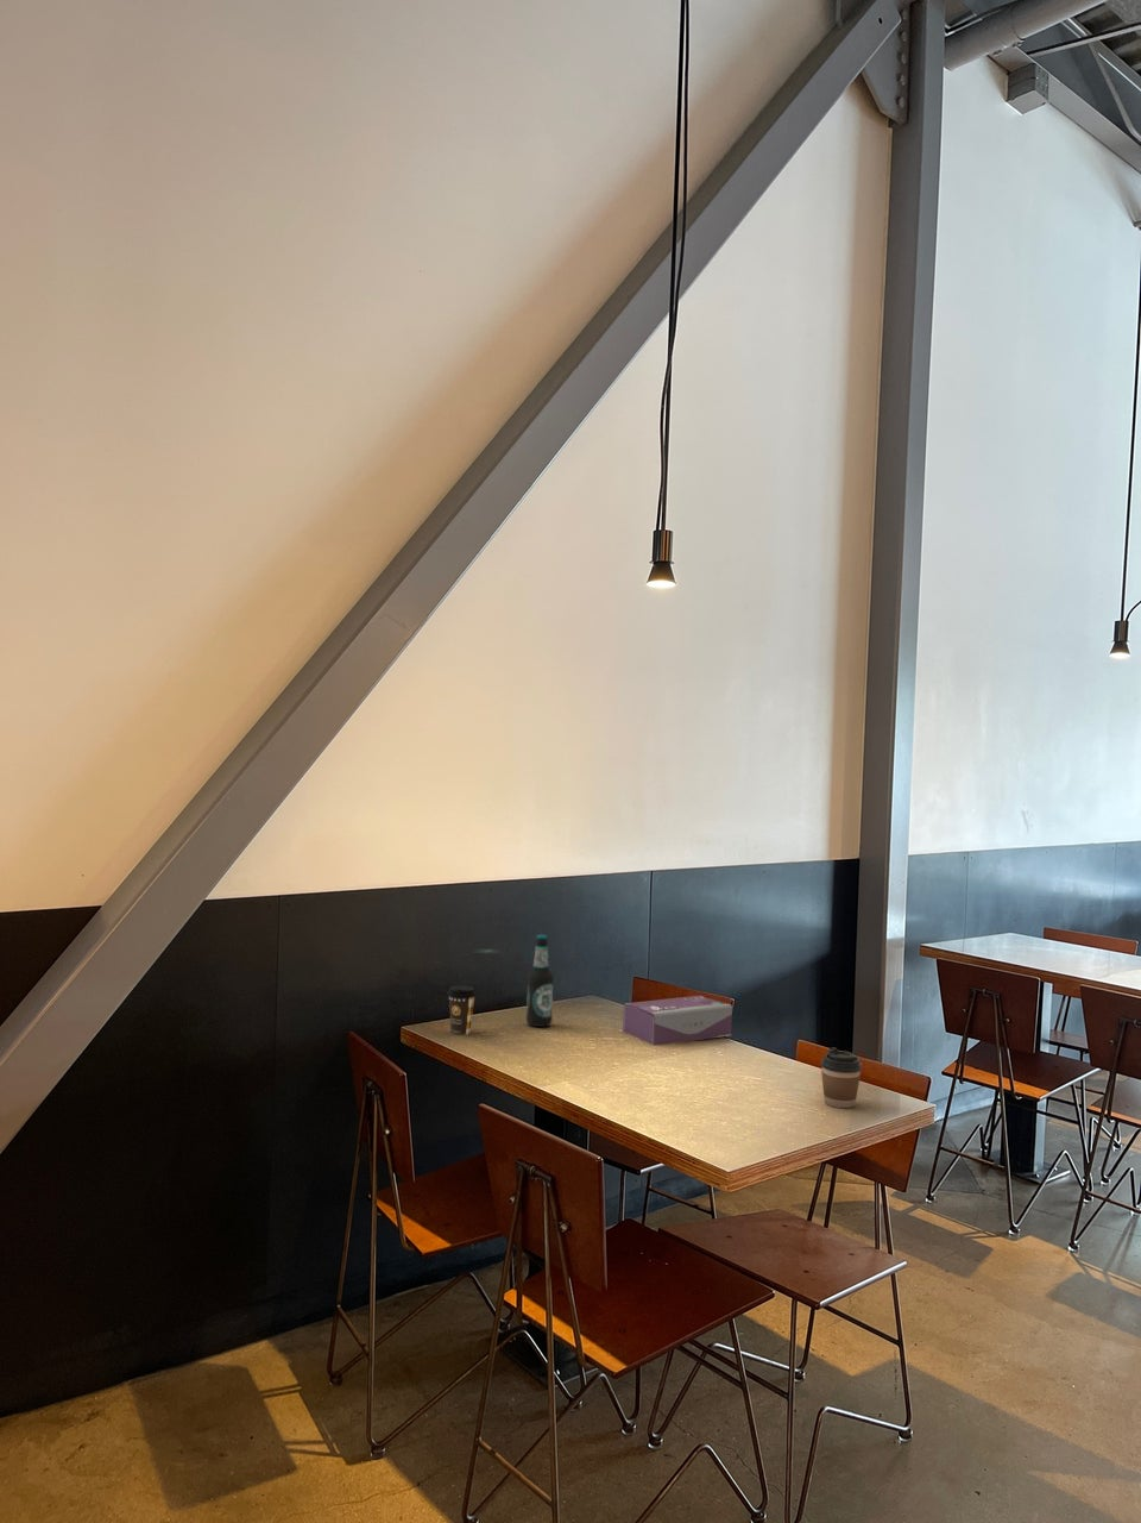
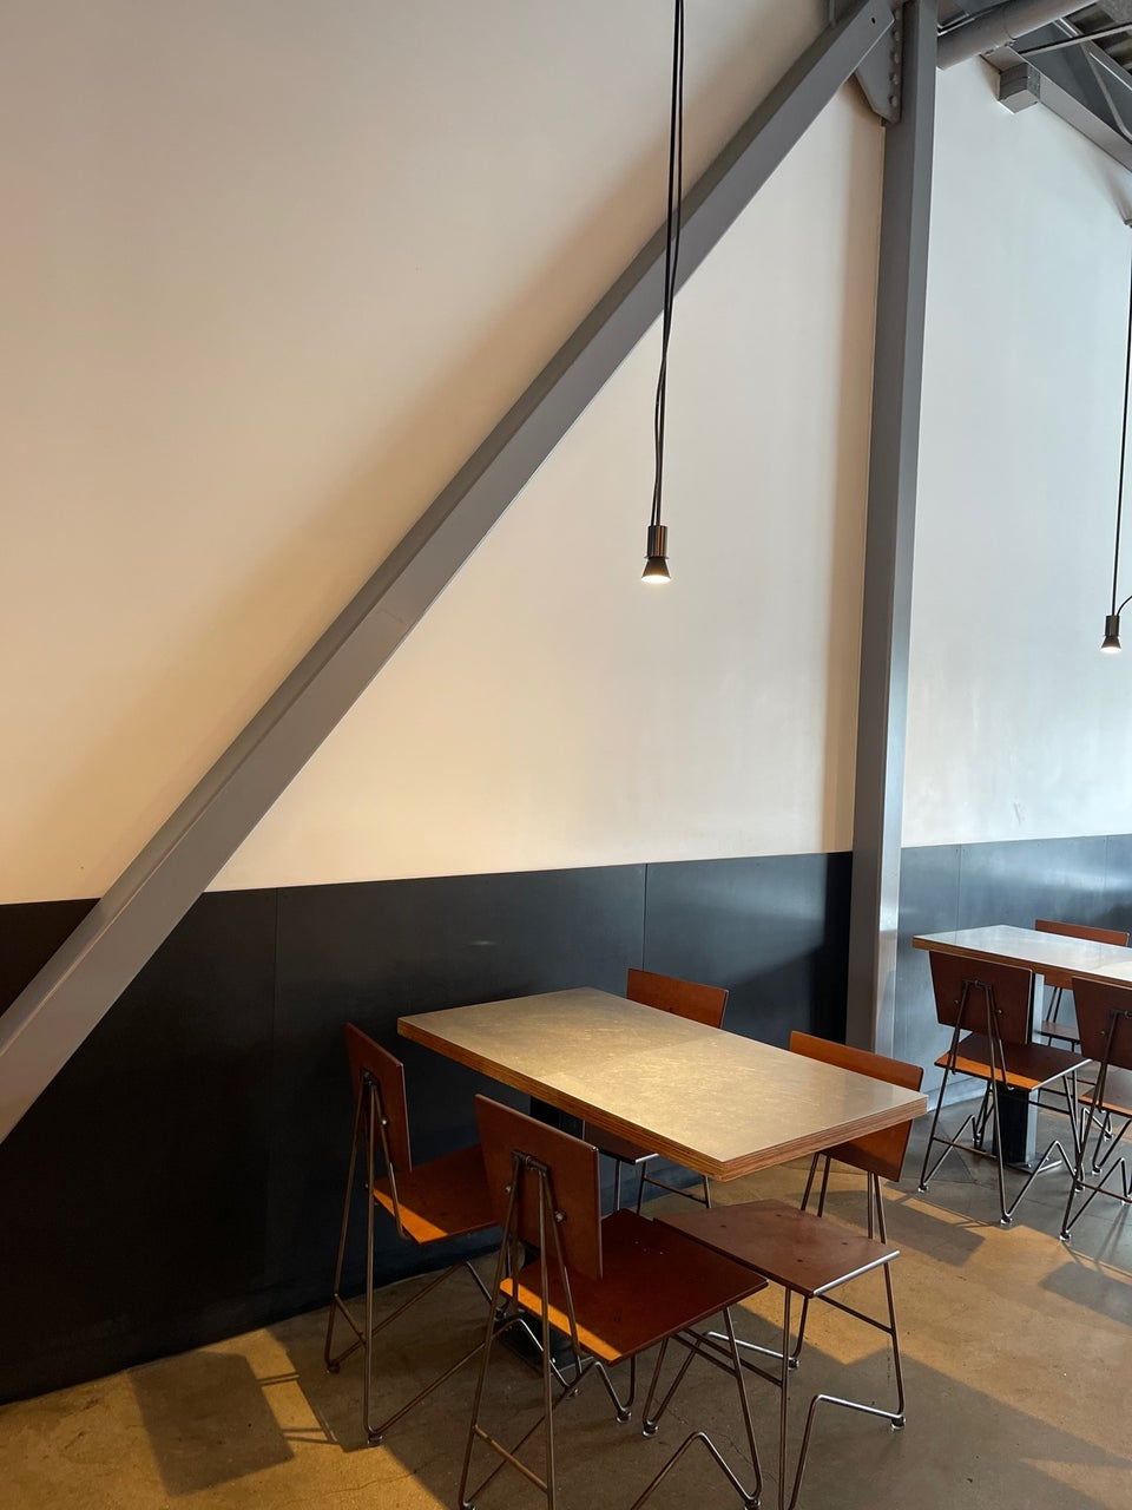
- coffee cup [446,986,477,1036]
- bottle [525,934,555,1028]
- coffee cup [820,1046,863,1109]
- tissue box [622,994,734,1046]
